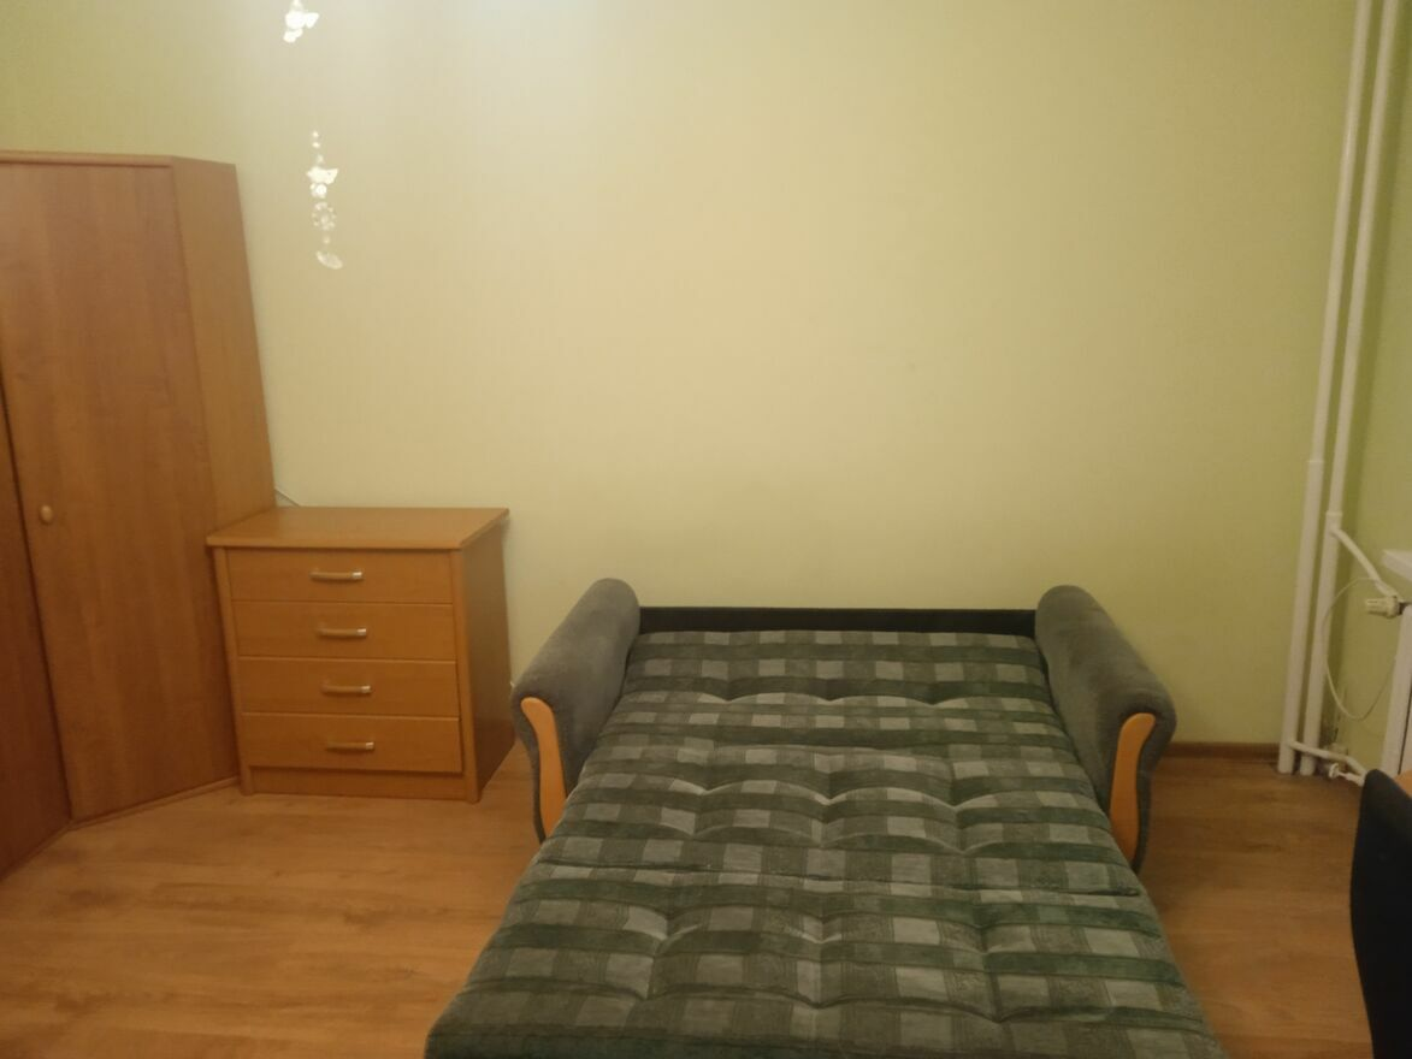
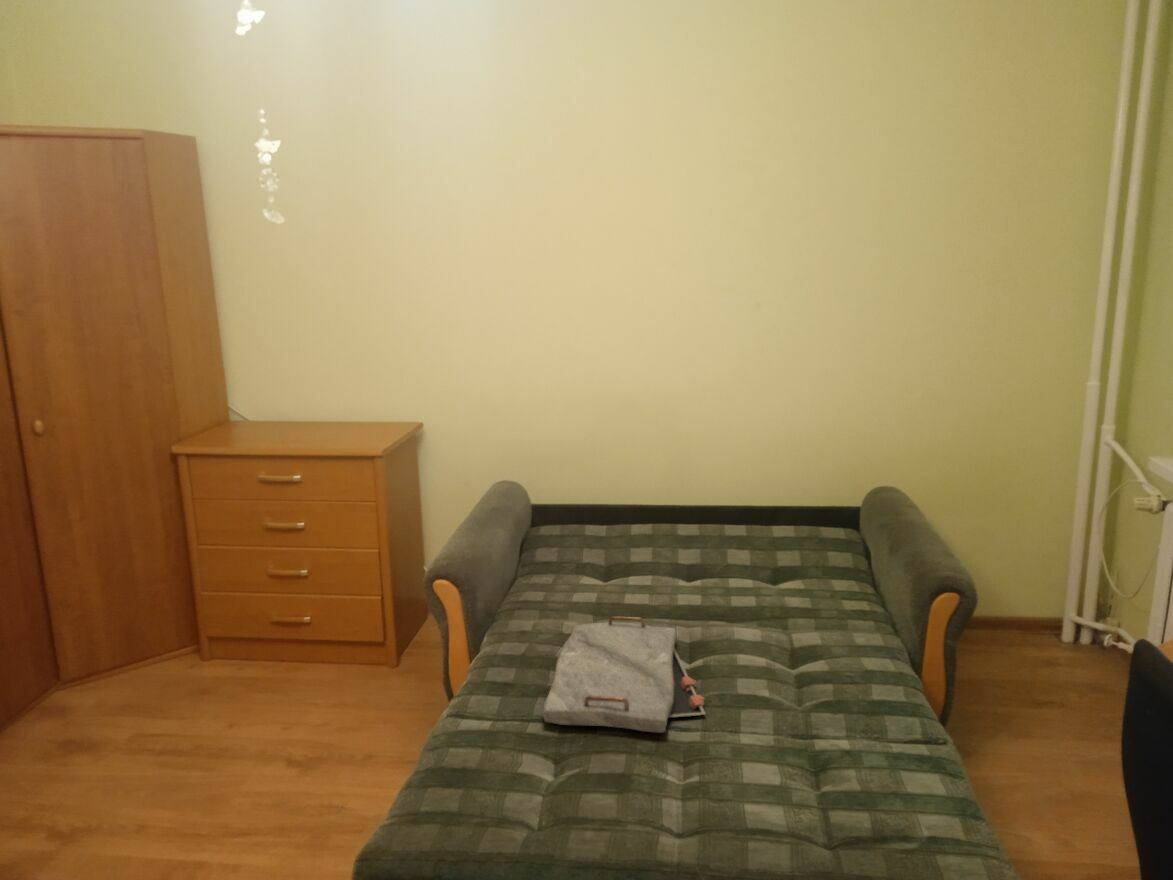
+ serving tray [542,615,707,734]
